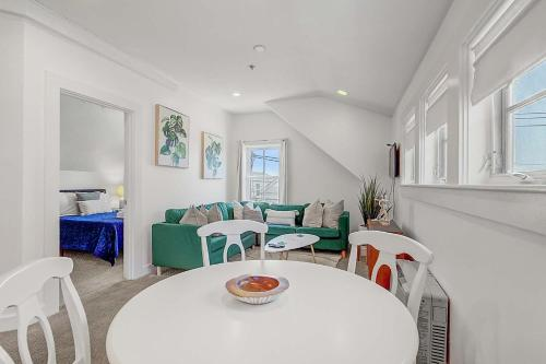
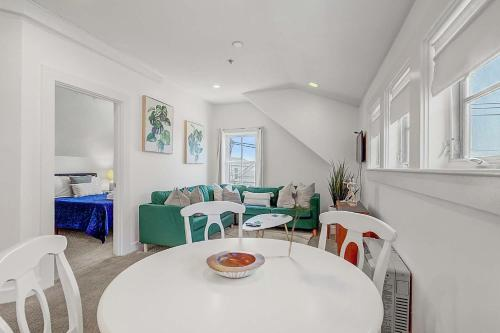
+ flower [280,192,316,257]
